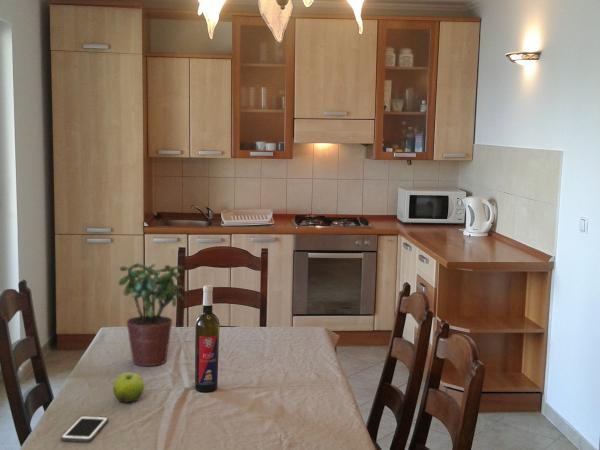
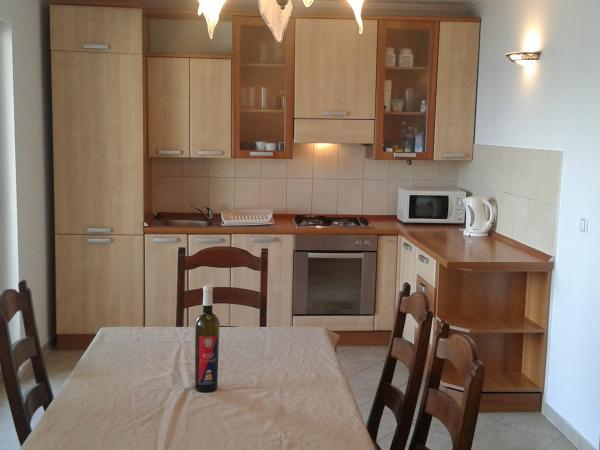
- potted plant [117,262,186,367]
- cell phone [60,415,109,443]
- fruit [112,372,145,404]
